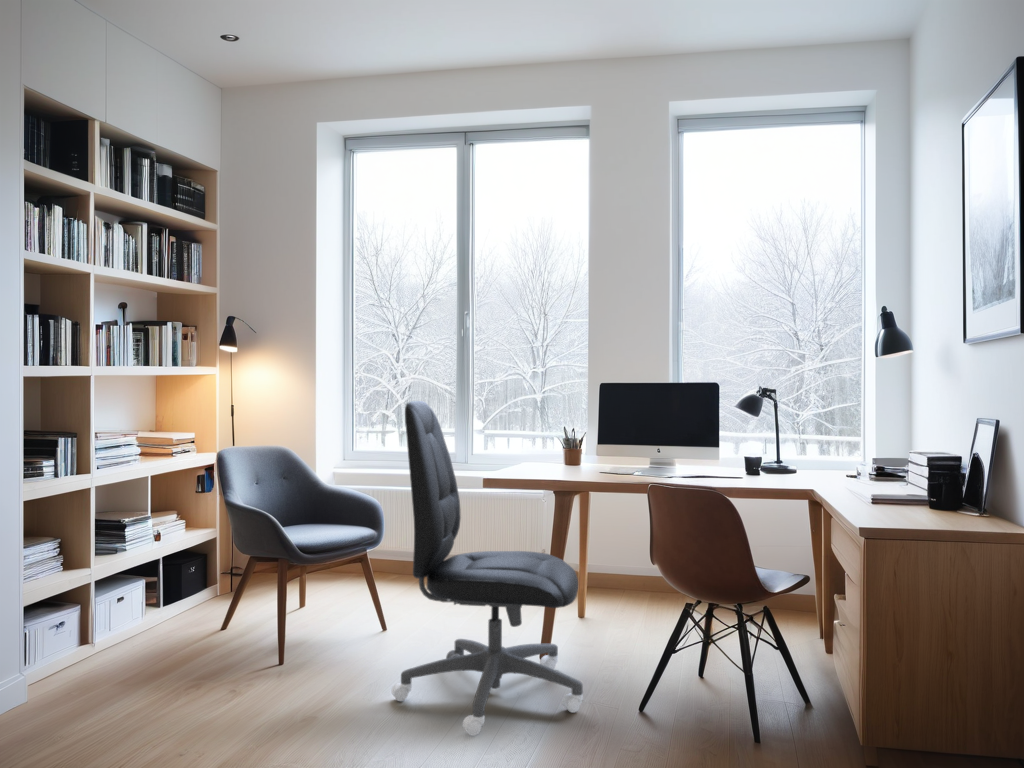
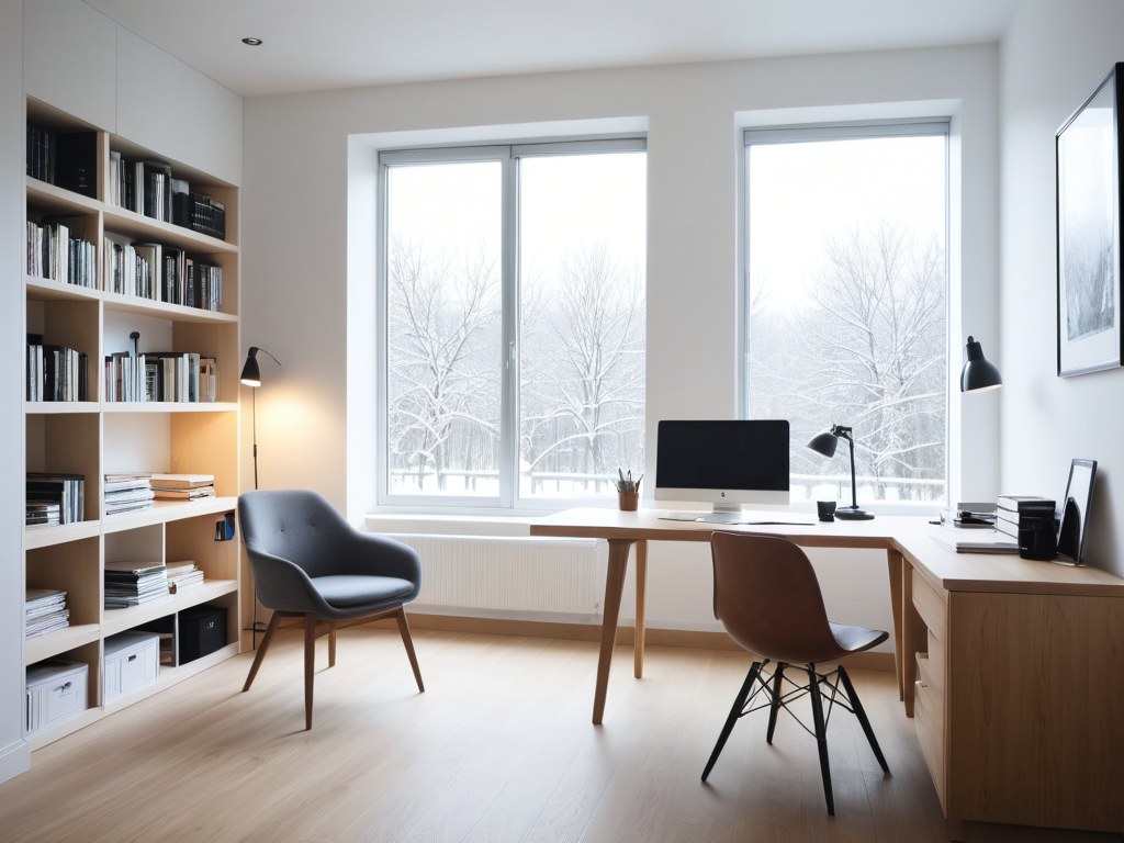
- office chair [391,400,584,737]
